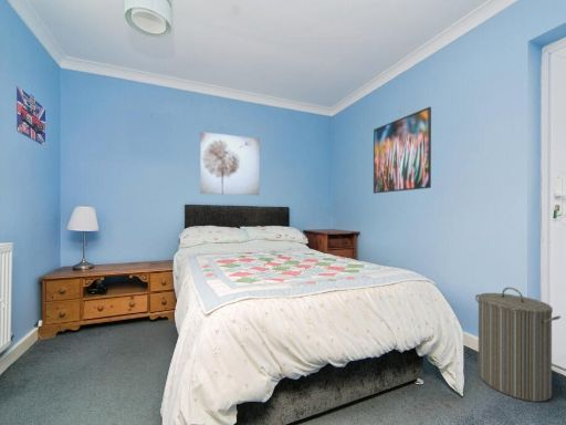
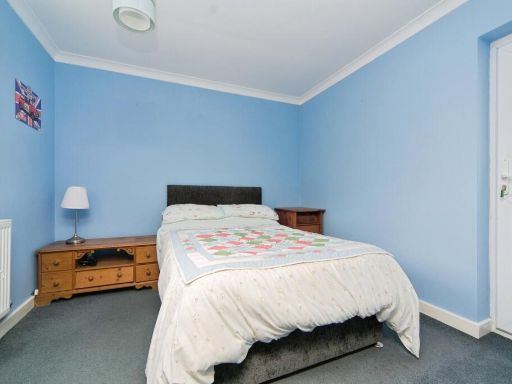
- wall art [199,131,261,196]
- laundry hamper [474,287,562,403]
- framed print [373,105,432,195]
